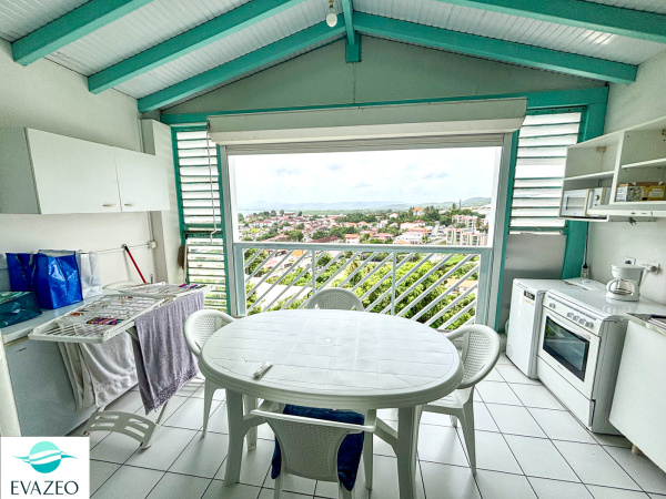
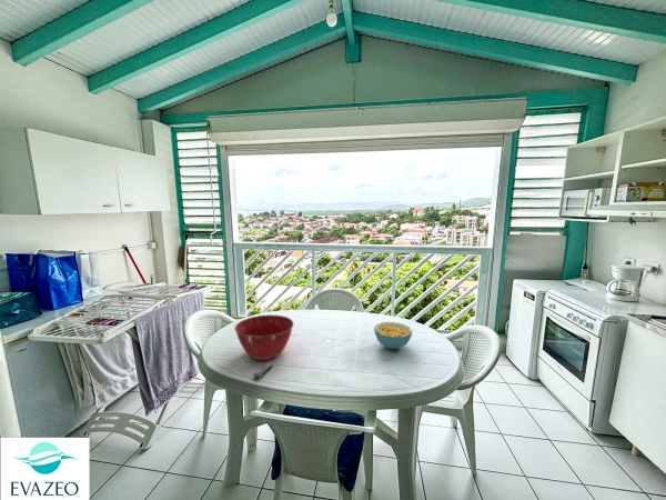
+ mixing bowl [233,313,295,361]
+ cereal bowl [373,321,414,350]
